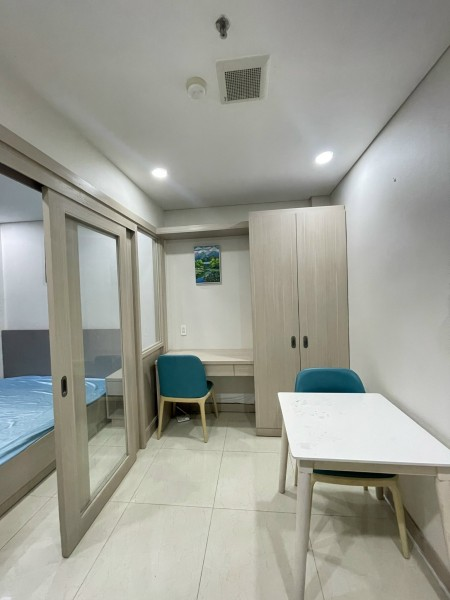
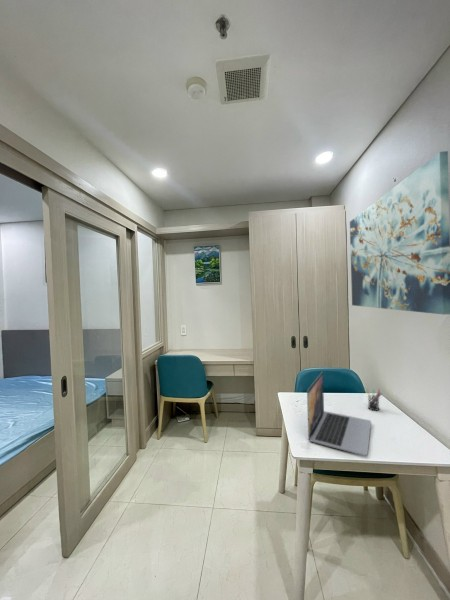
+ laptop [306,371,372,457]
+ pen holder [365,388,383,412]
+ wall art [349,150,450,316]
